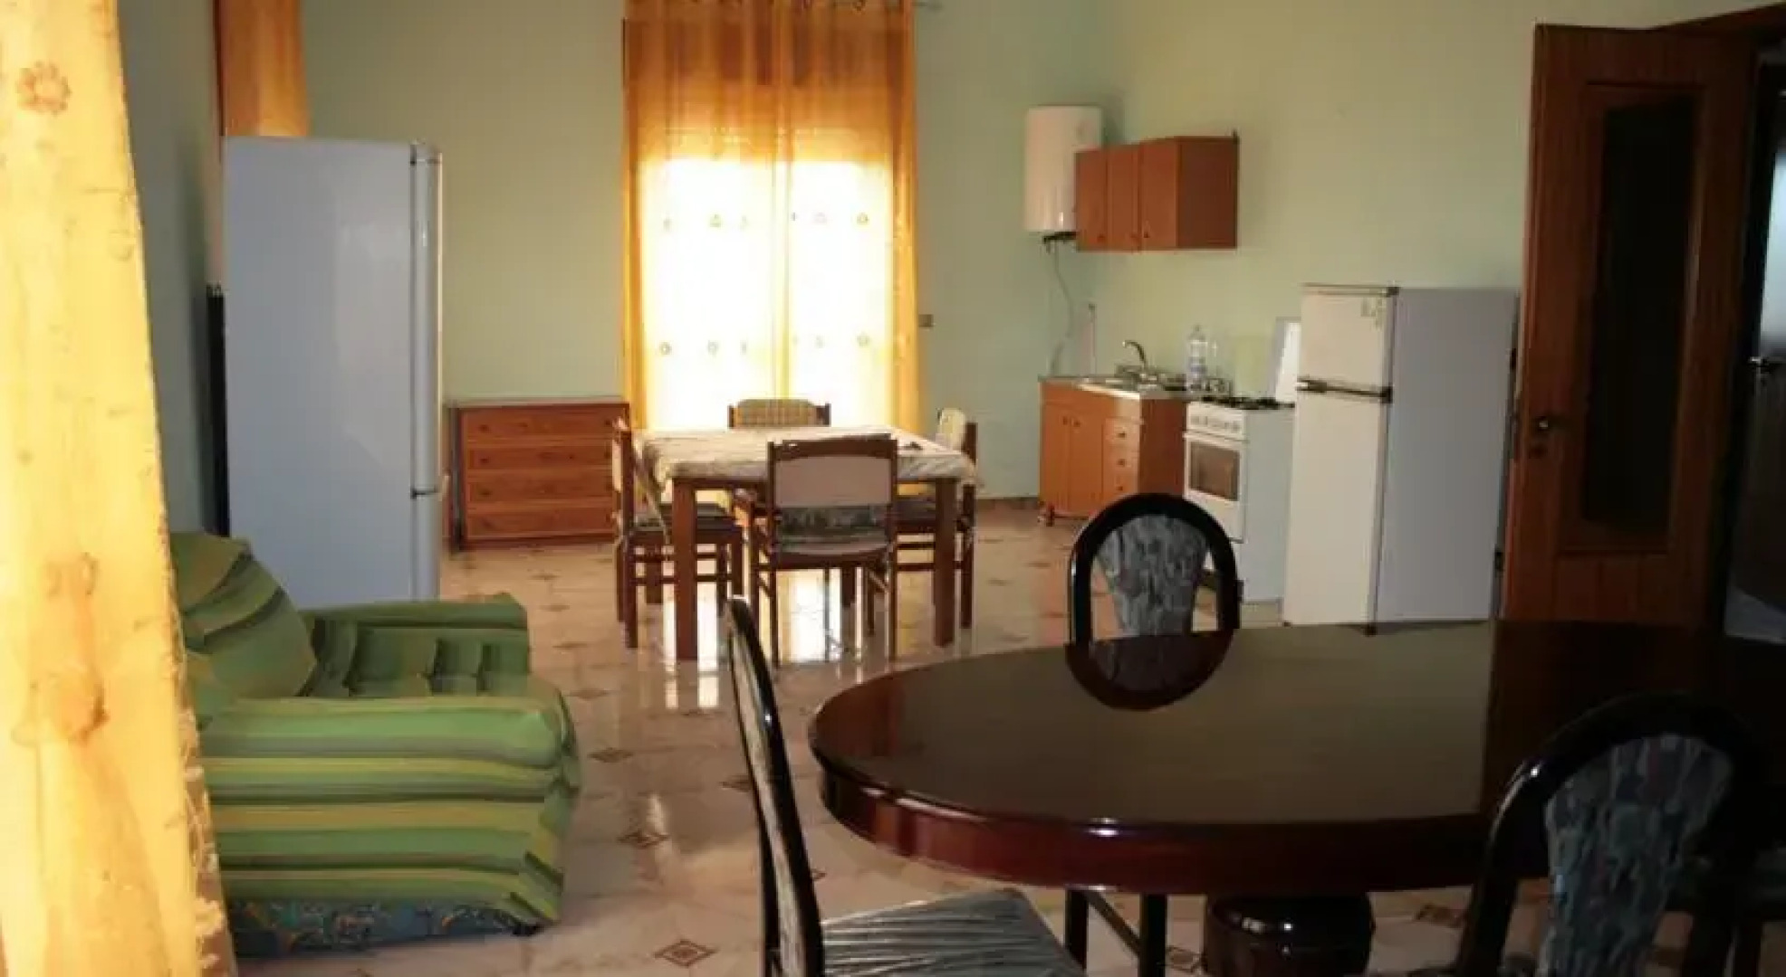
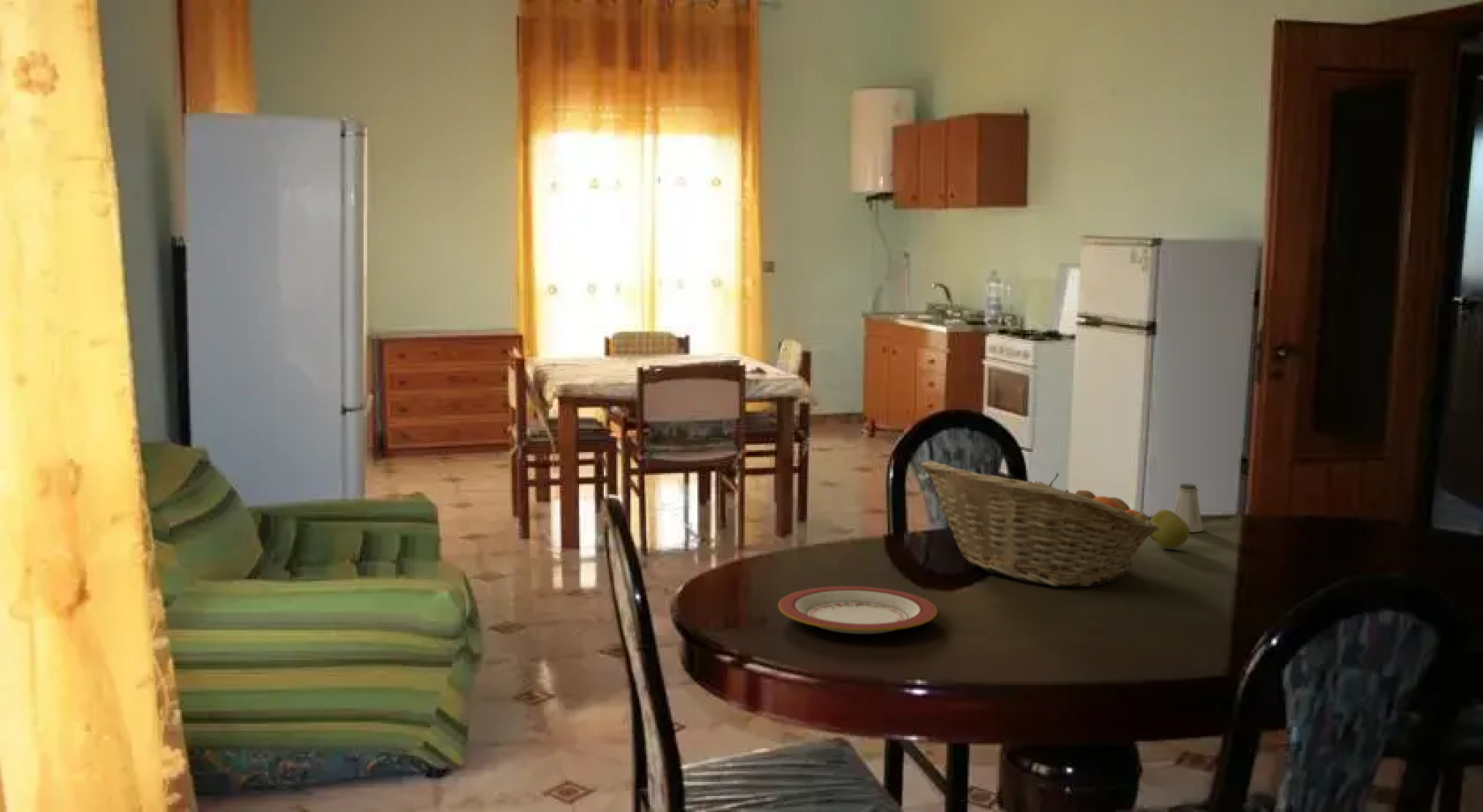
+ apple [1149,509,1190,550]
+ saltshaker [1172,483,1203,533]
+ fruit basket [920,460,1158,587]
+ plate [778,586,938,635]
